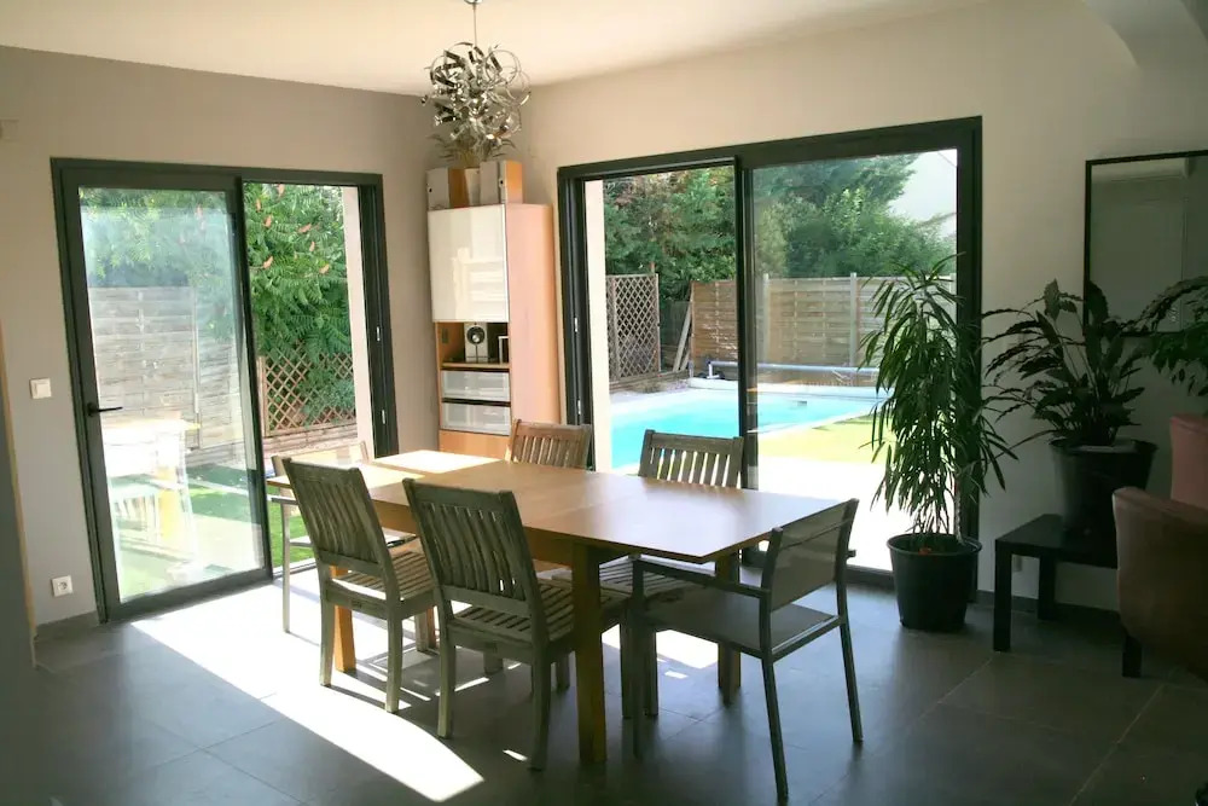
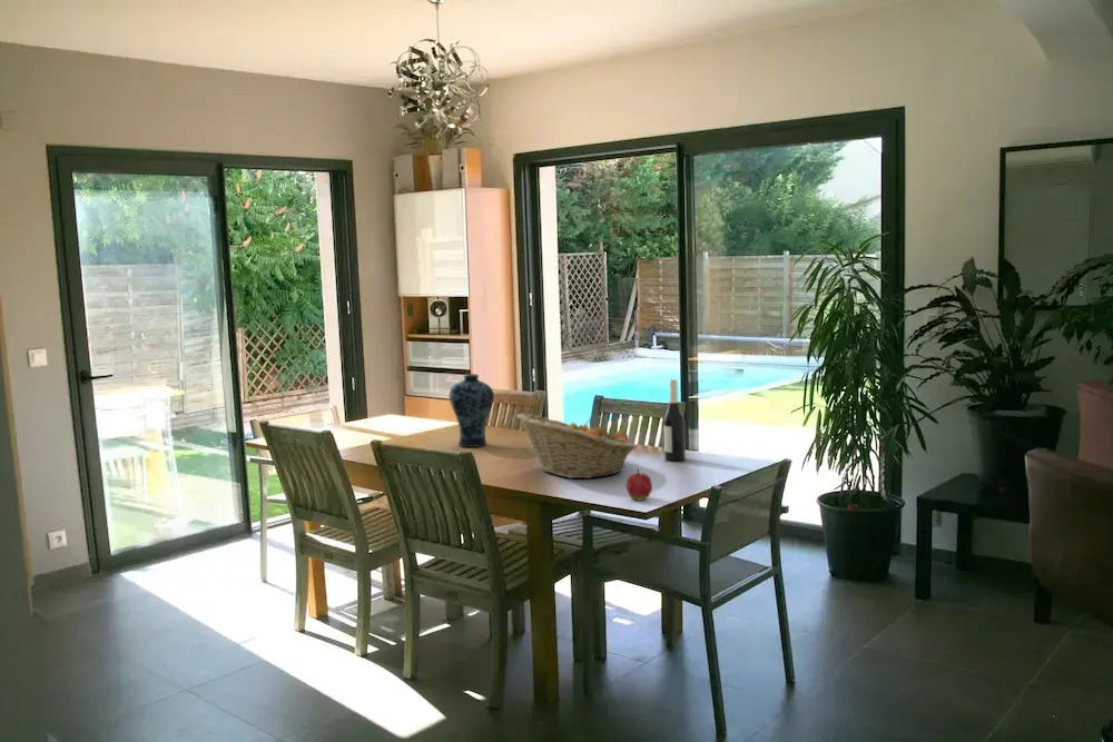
+ fruit basket [515,412,637,479]
+ wine bottle [662,379,687,462]
+ vase [449,373,495,448]
+ apple [626,467,653,501]
